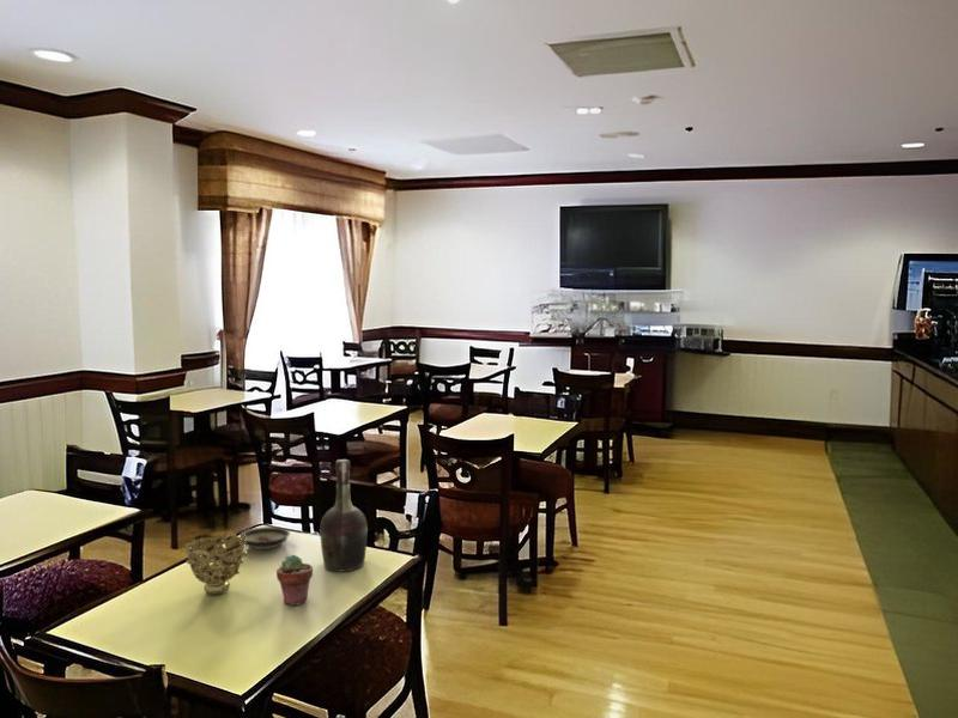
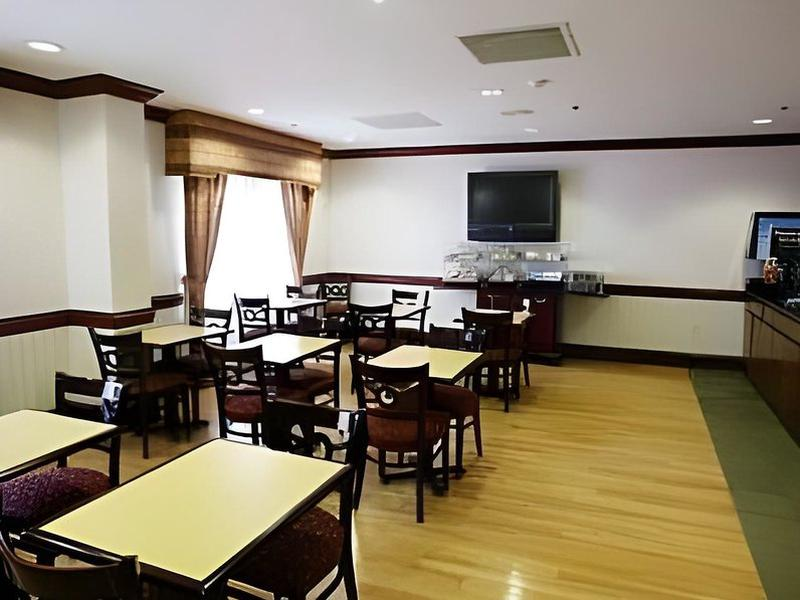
- saucer [238,525,291,550]
- decorative bowl [183,530,249,596]
- potted succulent [275,554,314,607]
- cognac bottle [319,458,369,572]
